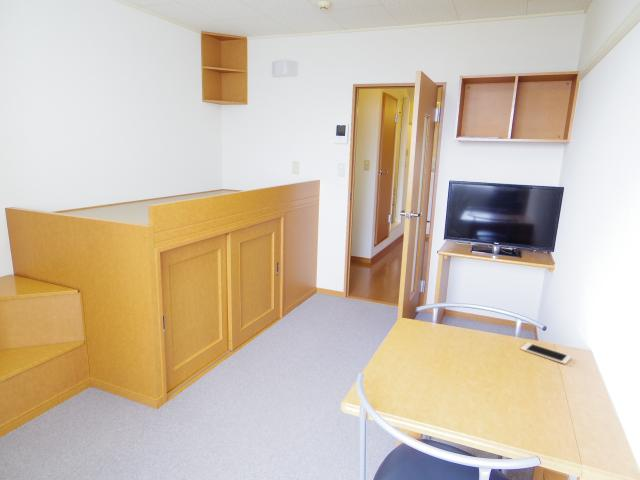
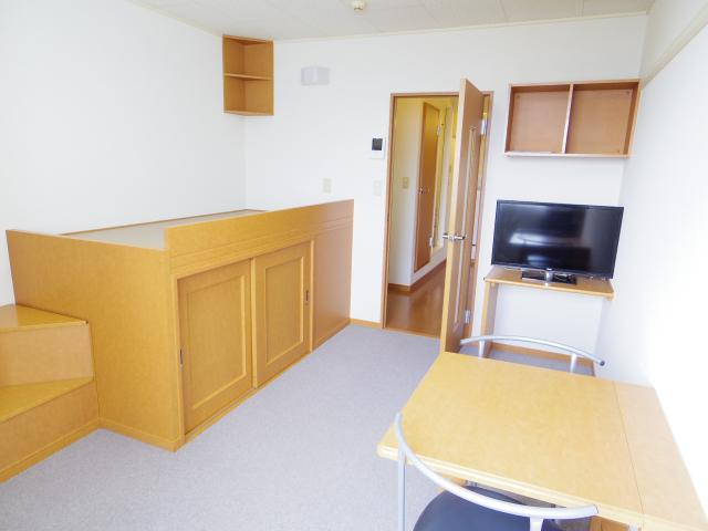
- cell phone [519,341,572,365]
